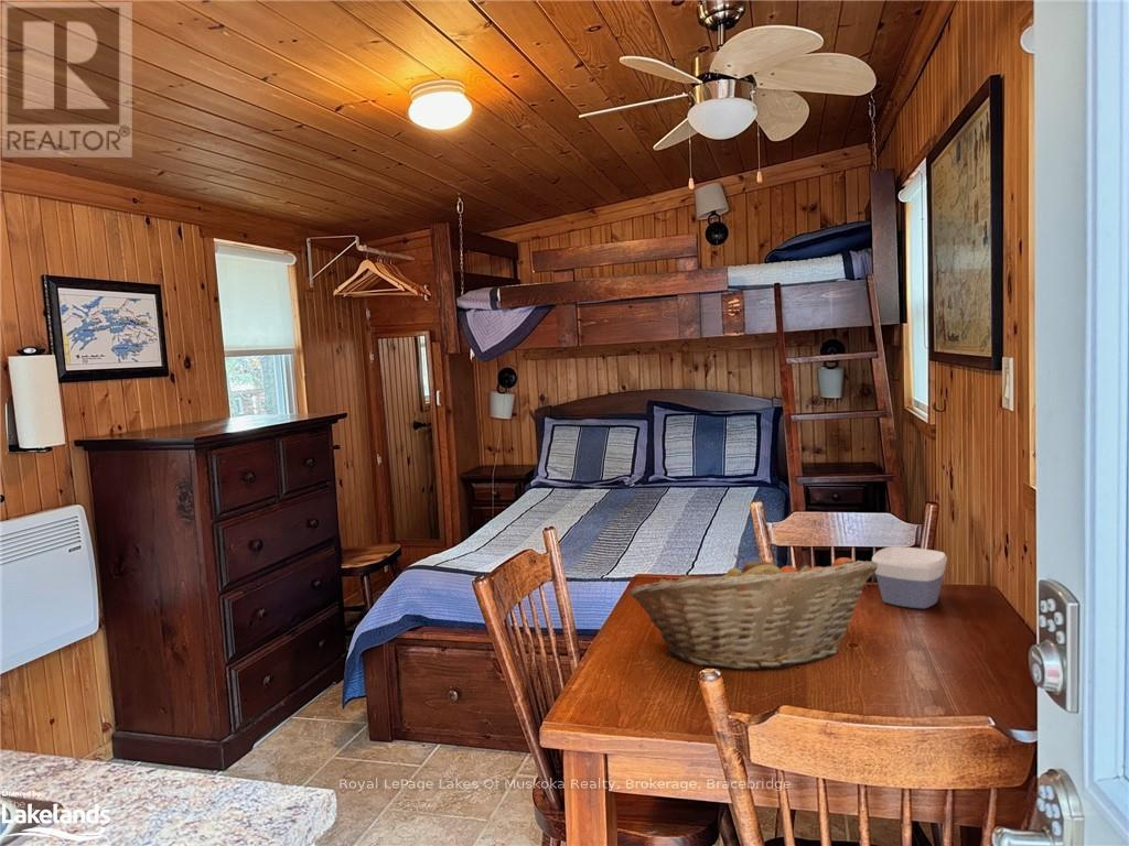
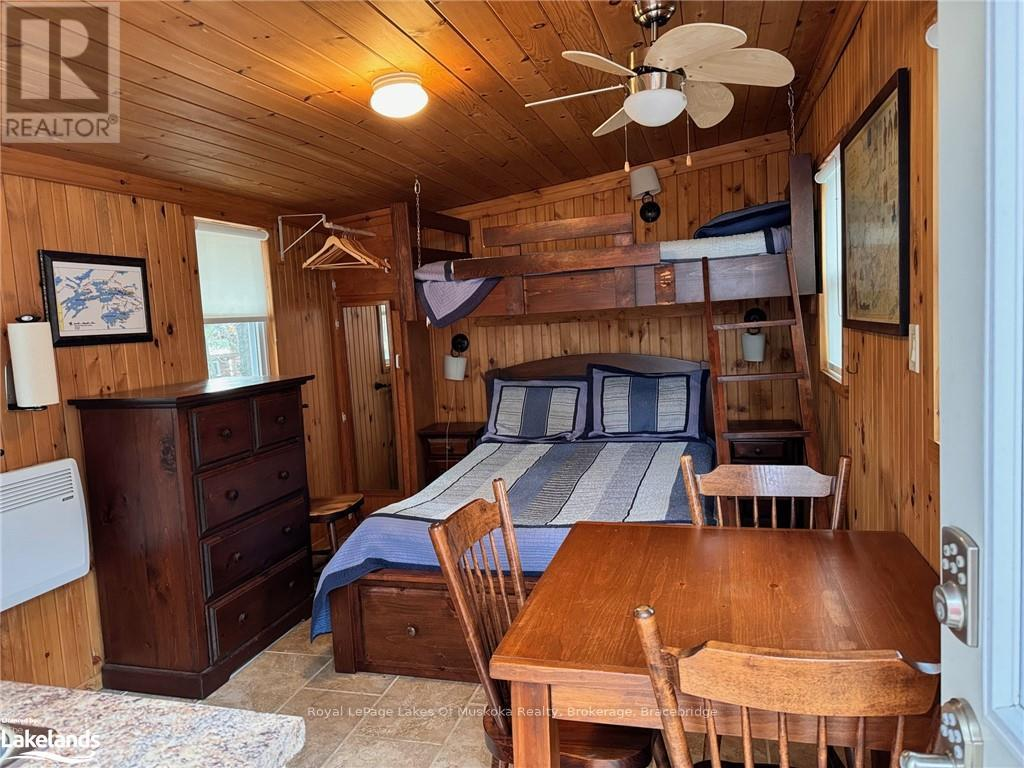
- fruit basket [627,553,878,671]
- bowl [871,545,948,610]
